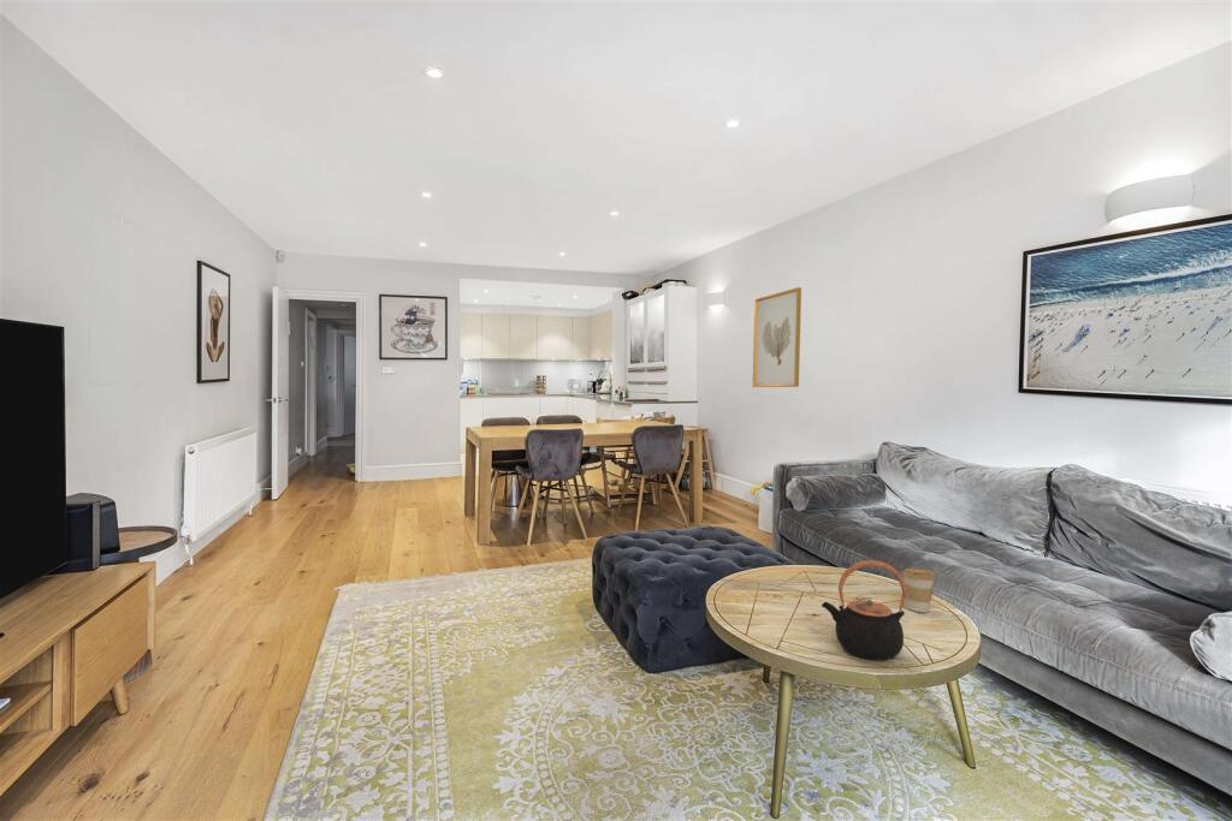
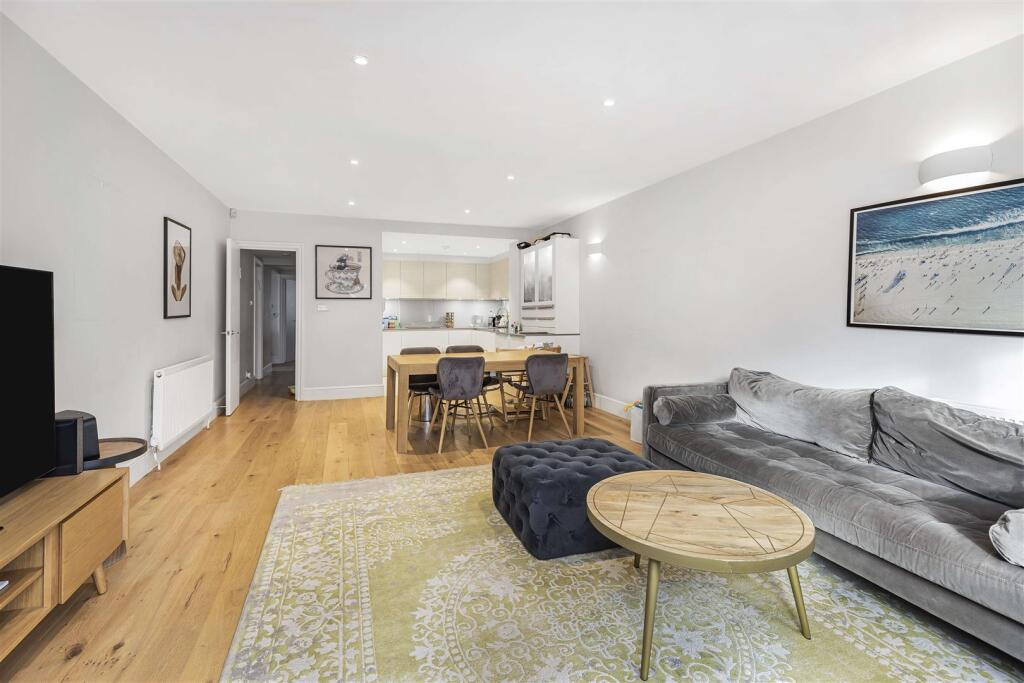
- coffee cup [901,567,936,613]
- teapot [821,559,906,661]
- wall art [752,286,802,388]
